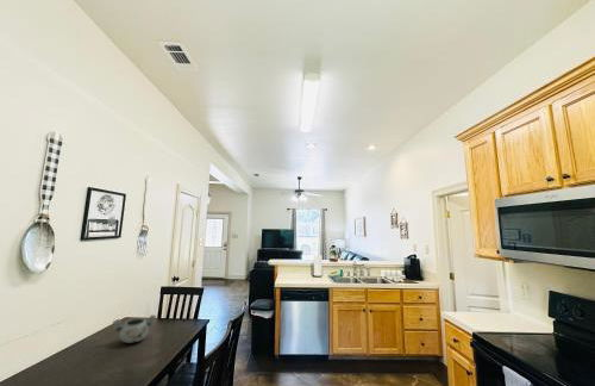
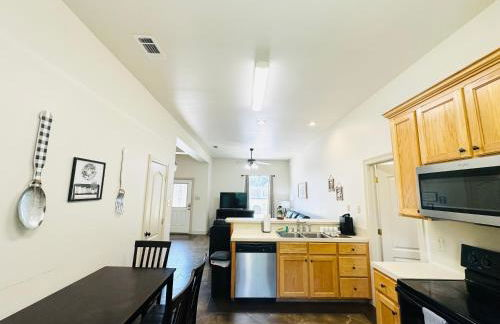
- decorative bowl [112,313,157,344]
